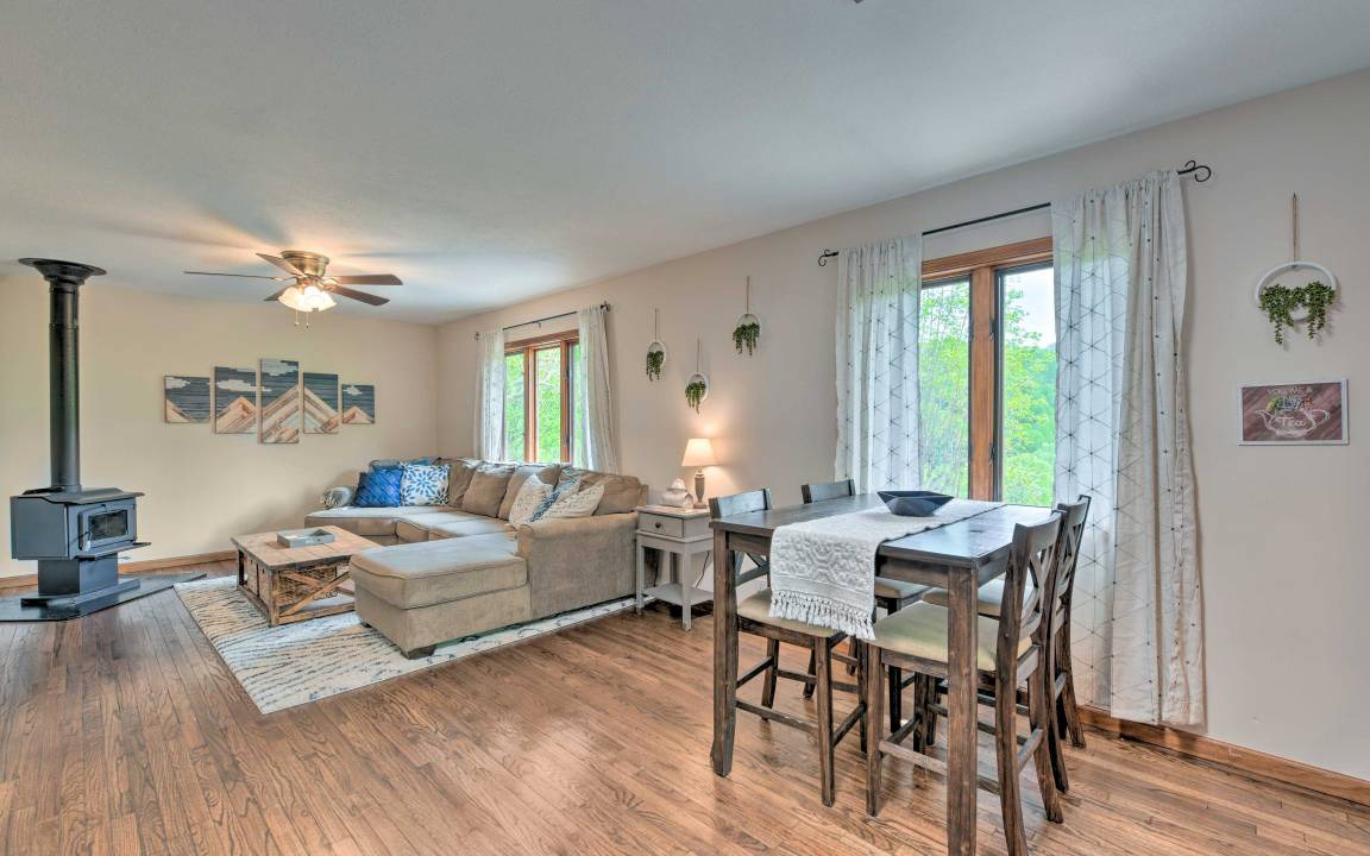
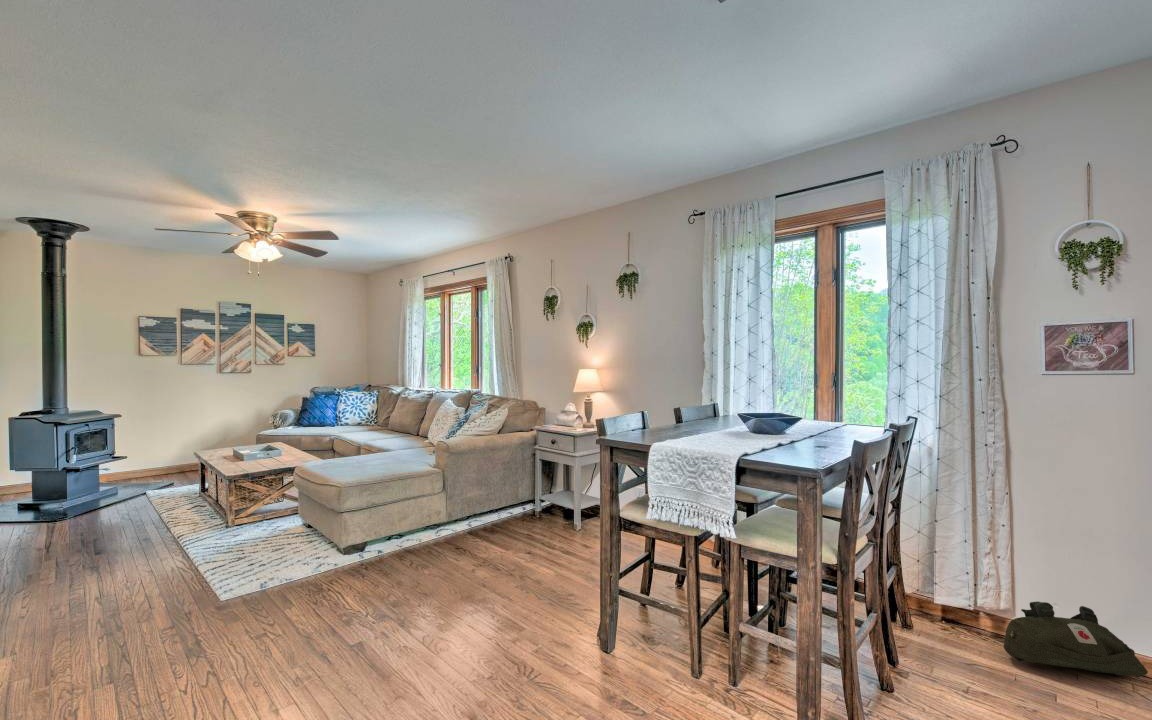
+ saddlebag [1003,600,1149,677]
